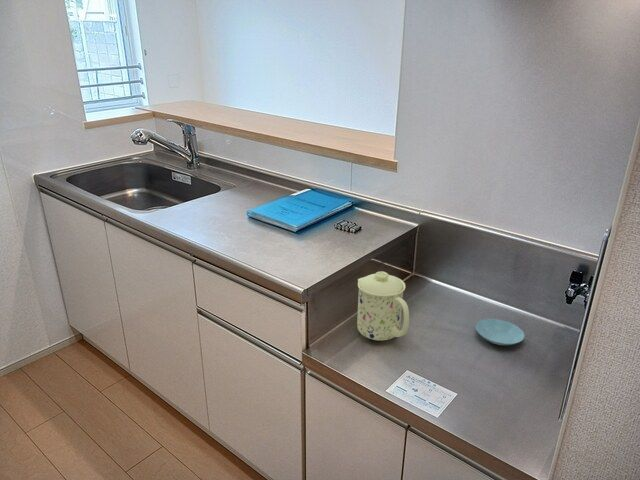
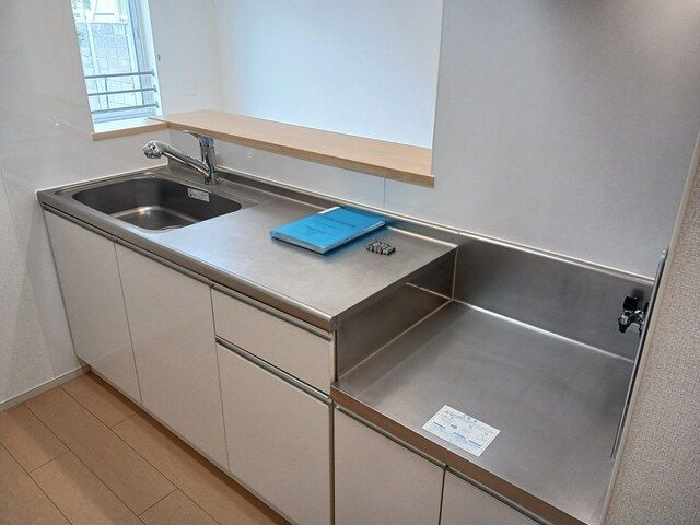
- saucer [475,318,525,346]
- mug [356,270,410,342]
